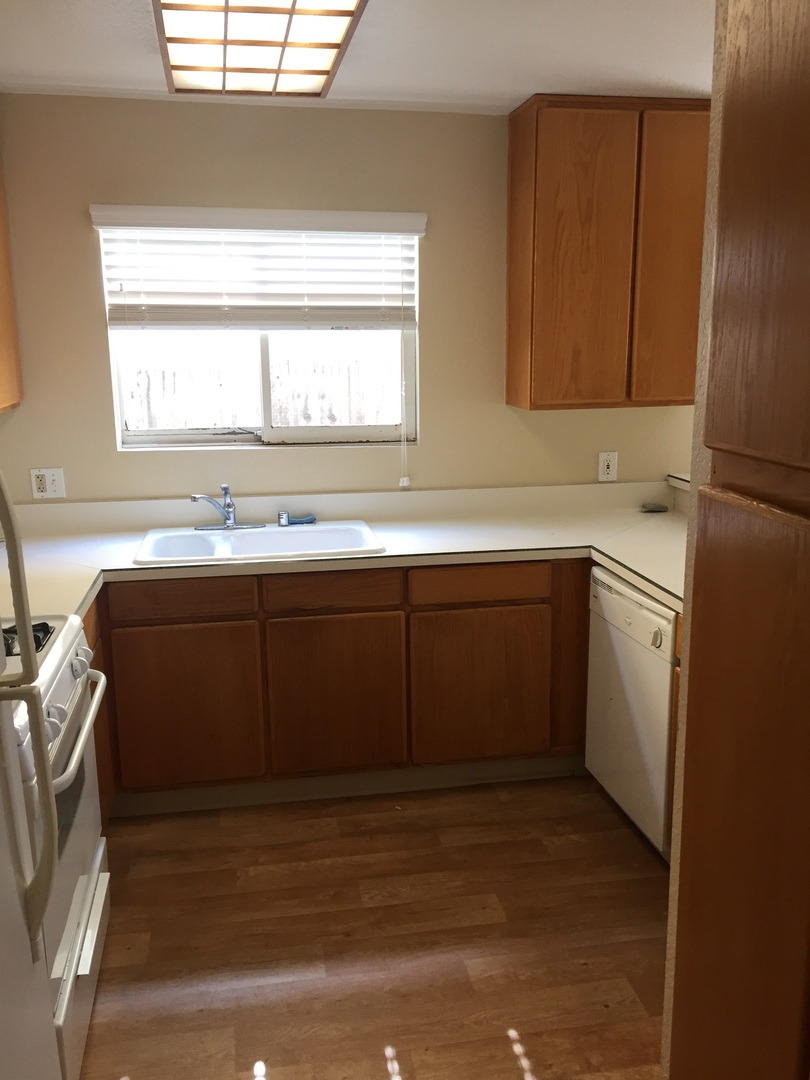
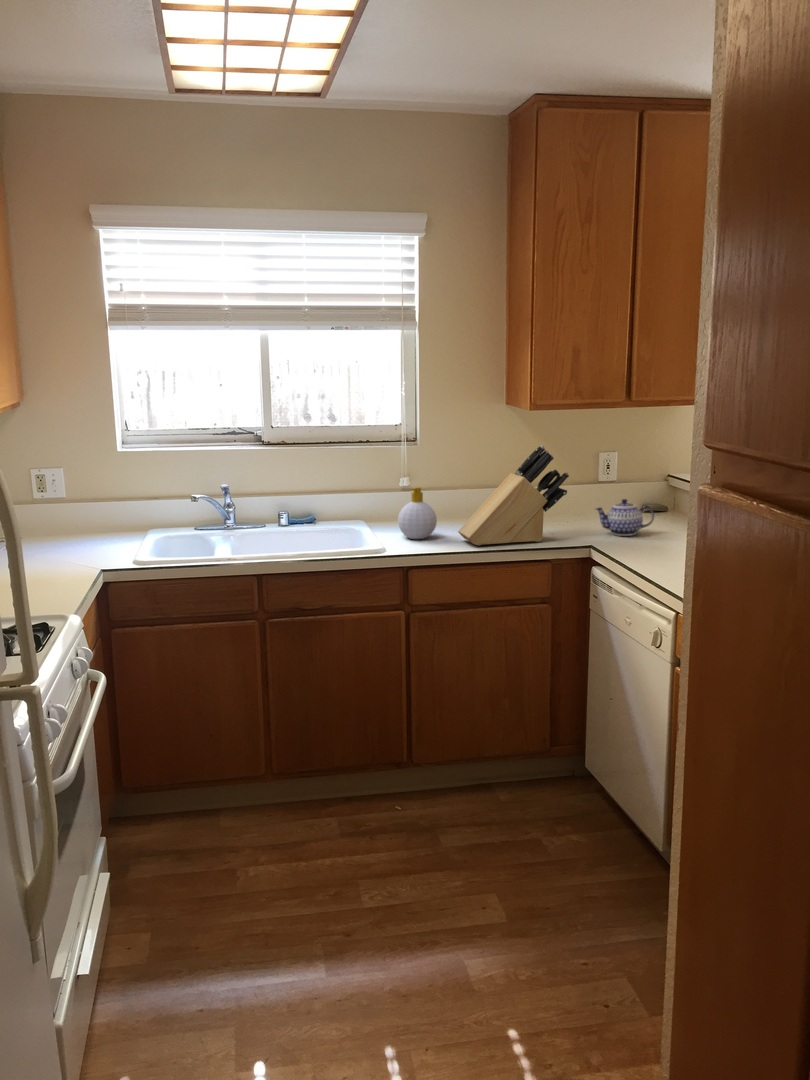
+ soap bottle [397,486,438,540]
+ teapot [594,498,655,537]
+ knife block [457,444,570,546]
